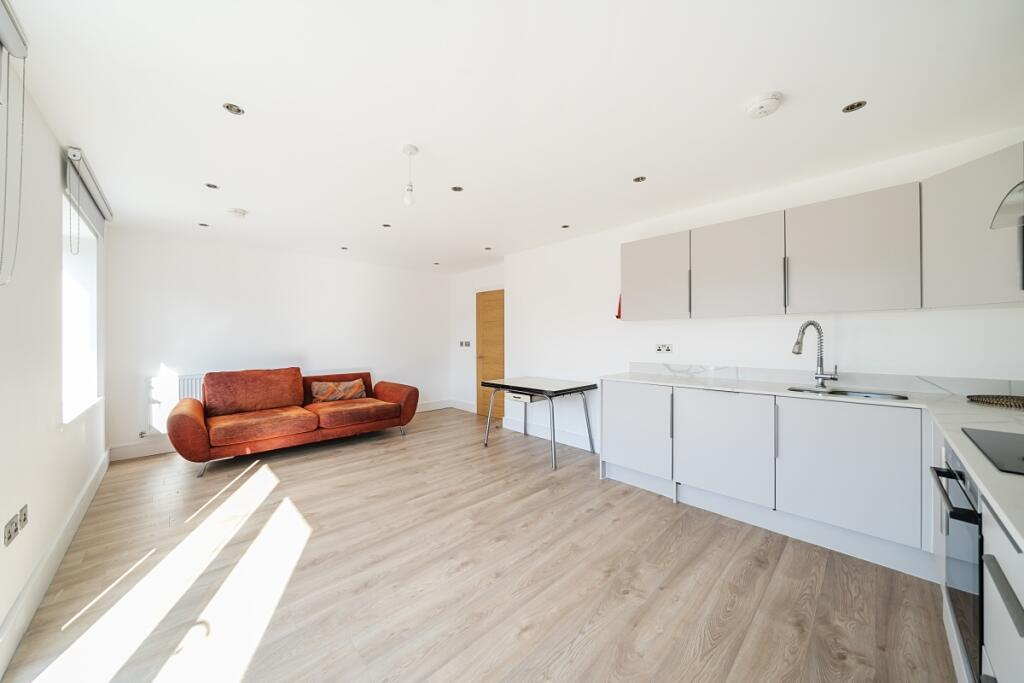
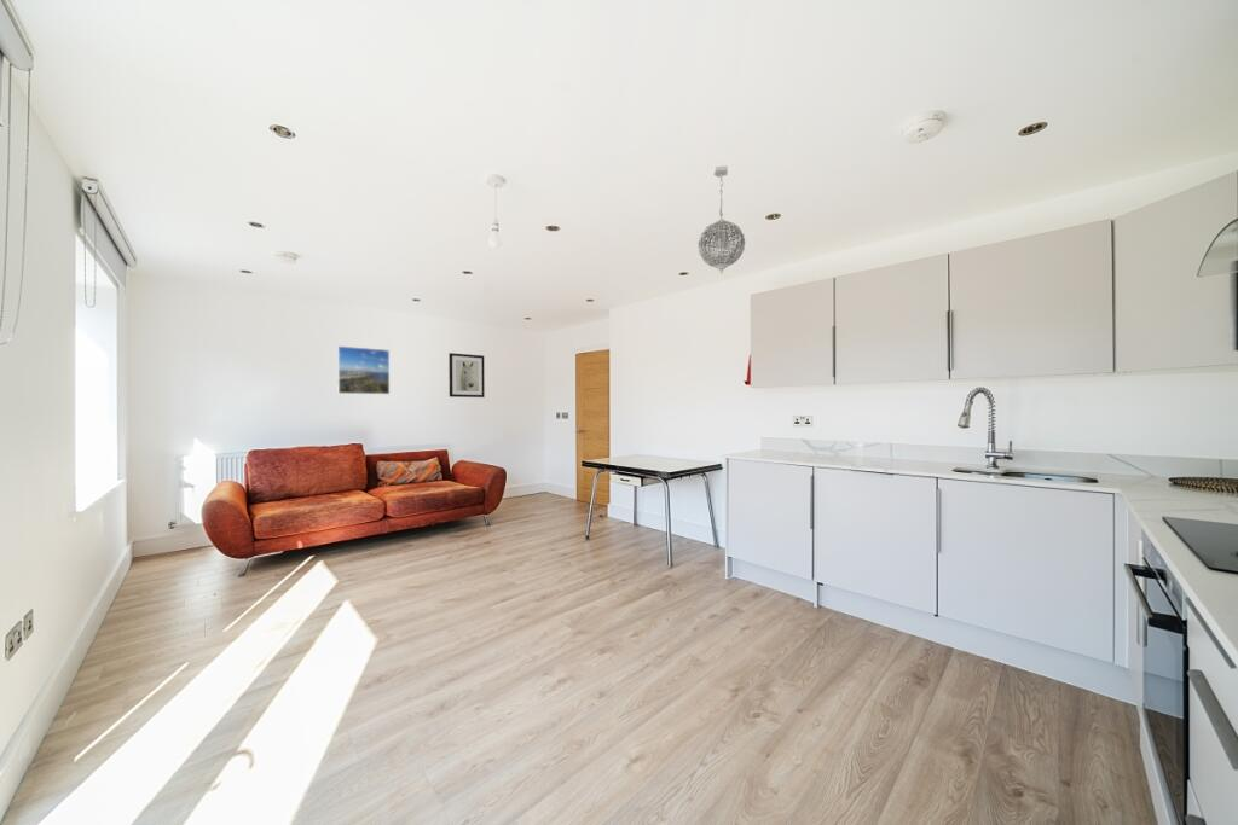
+ wall art [447,352,486,399]
+ pendant light [696,165,746,274]
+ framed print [336,345,391,395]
